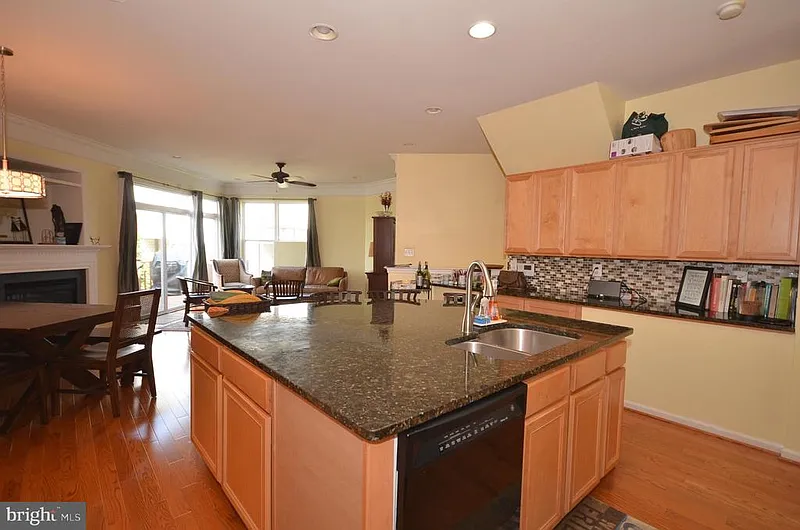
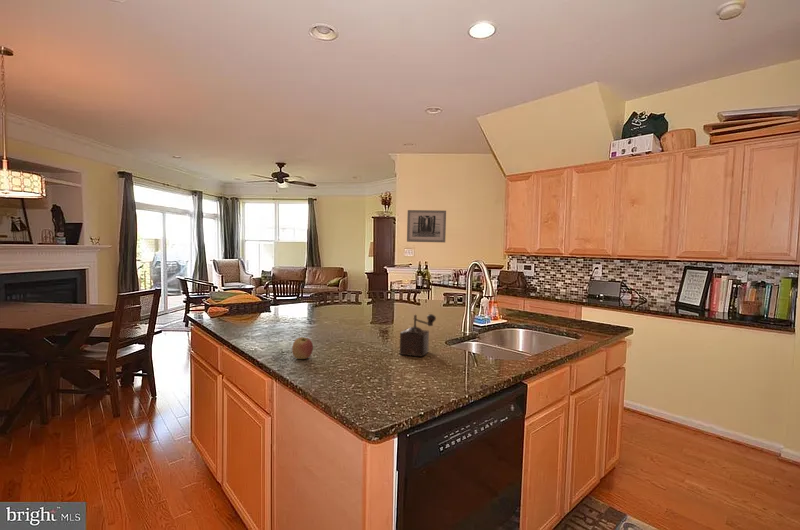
+ wall art [406,209,447,243]
+ pepper mill [399,313,437,358]
+ apple [291,336,314,360]
